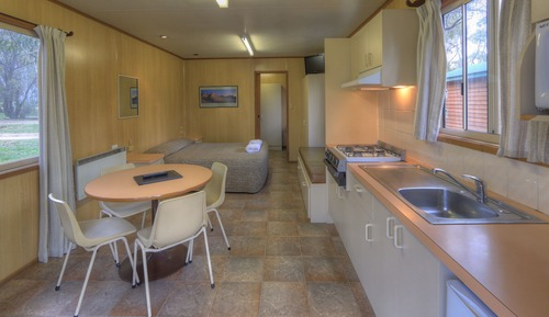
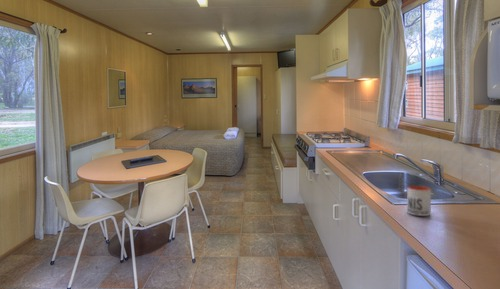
+ mug [406,185,432,217]
